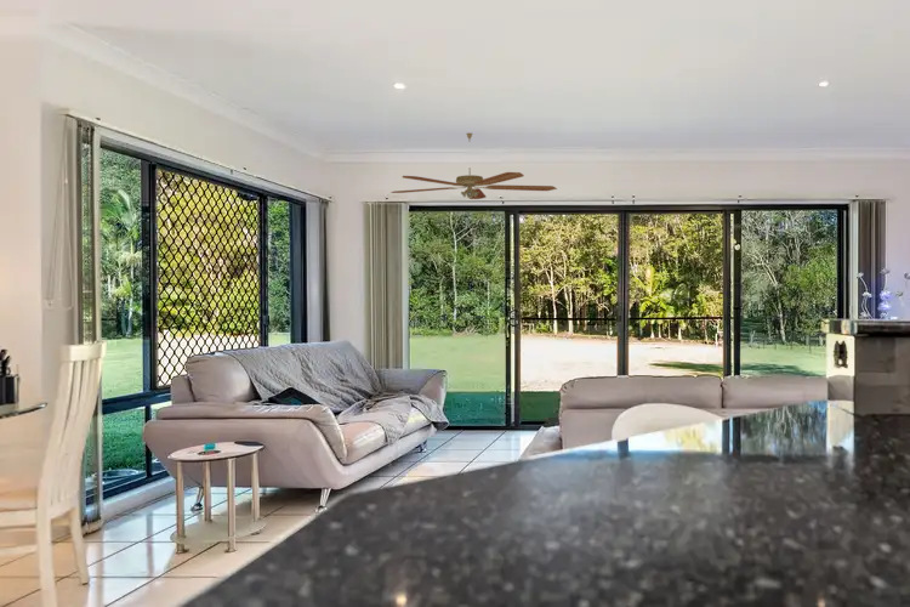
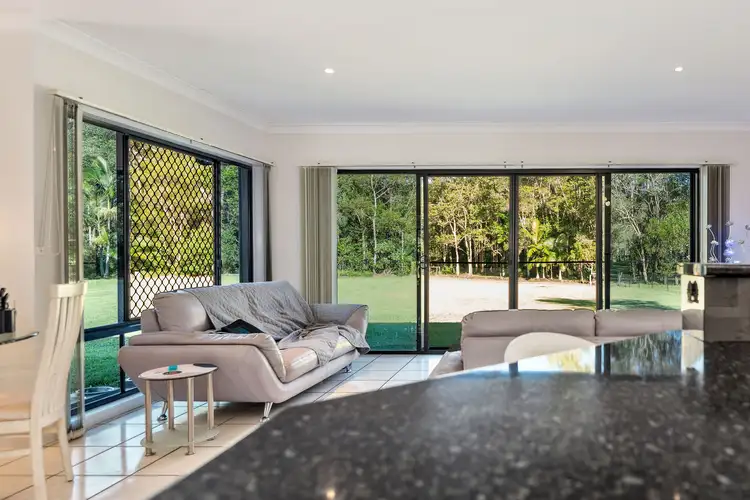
- ceiling fan [389,132,558,200]
